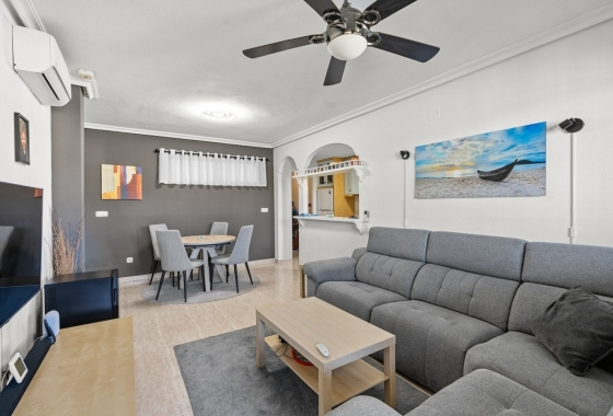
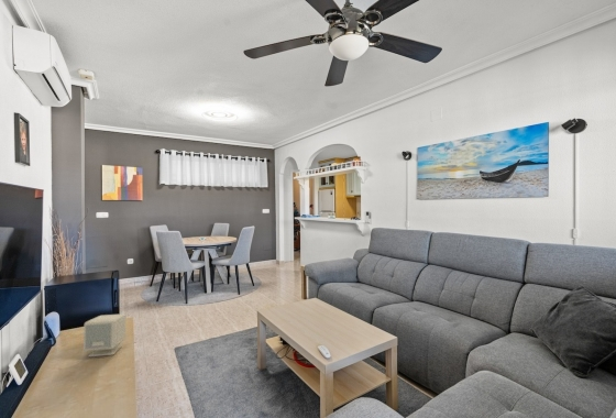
+ speaker [82,312,127,358]
